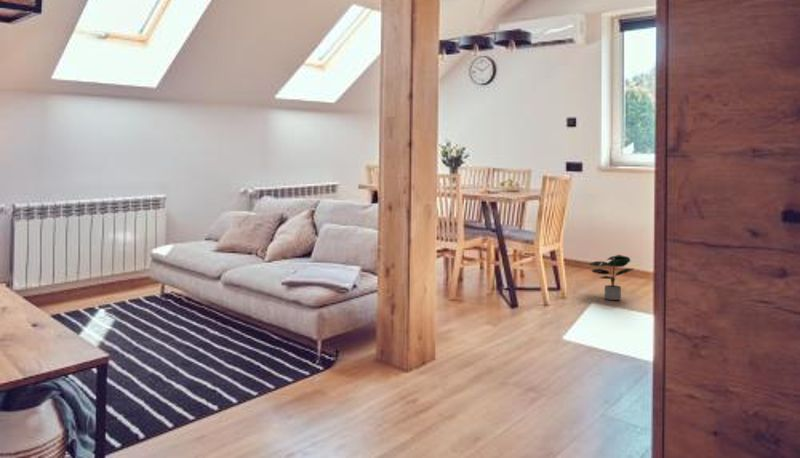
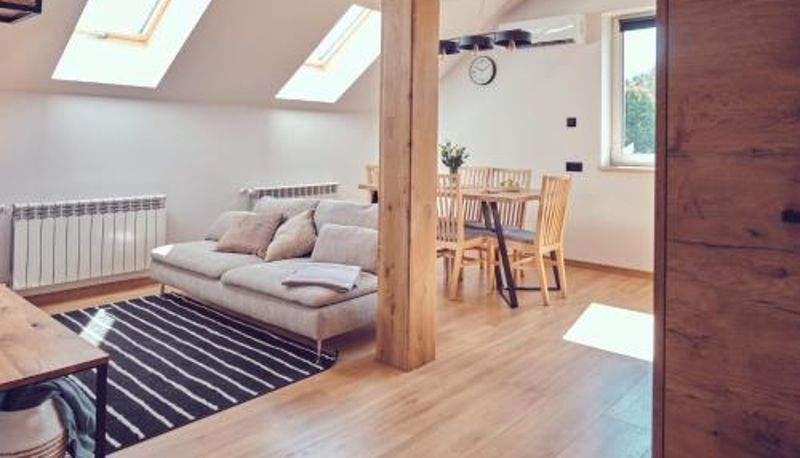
- potted plant [587,254,634,301]
